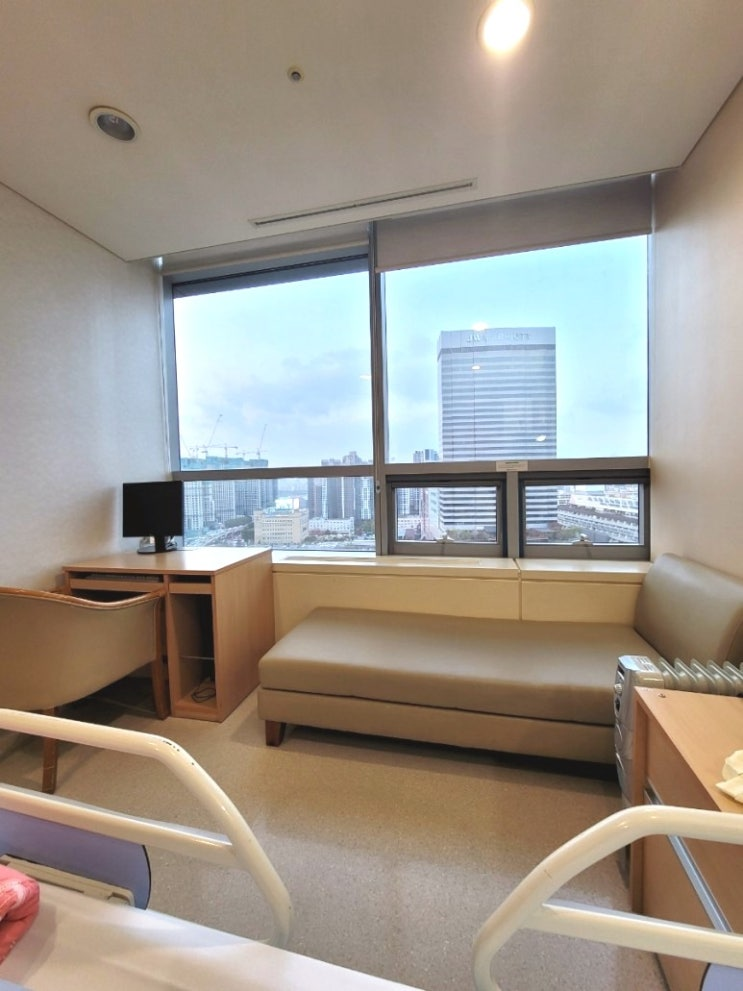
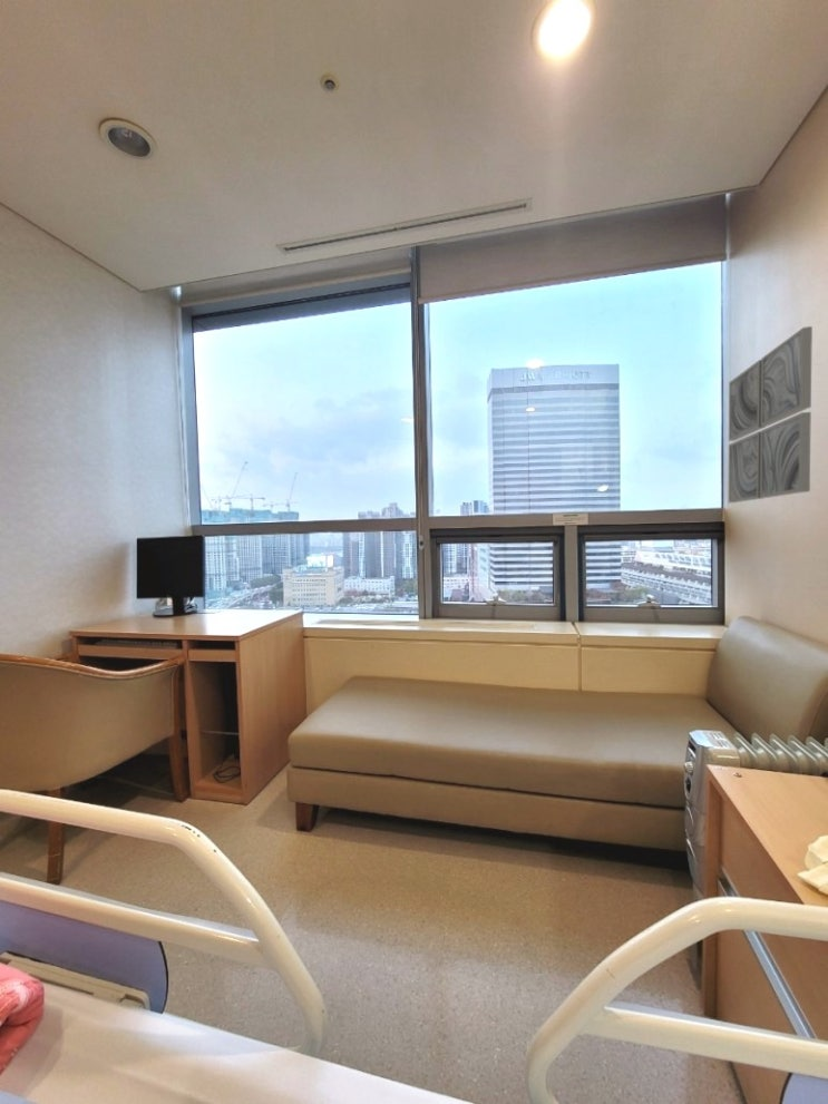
+ wall art [728,325,814,504]
